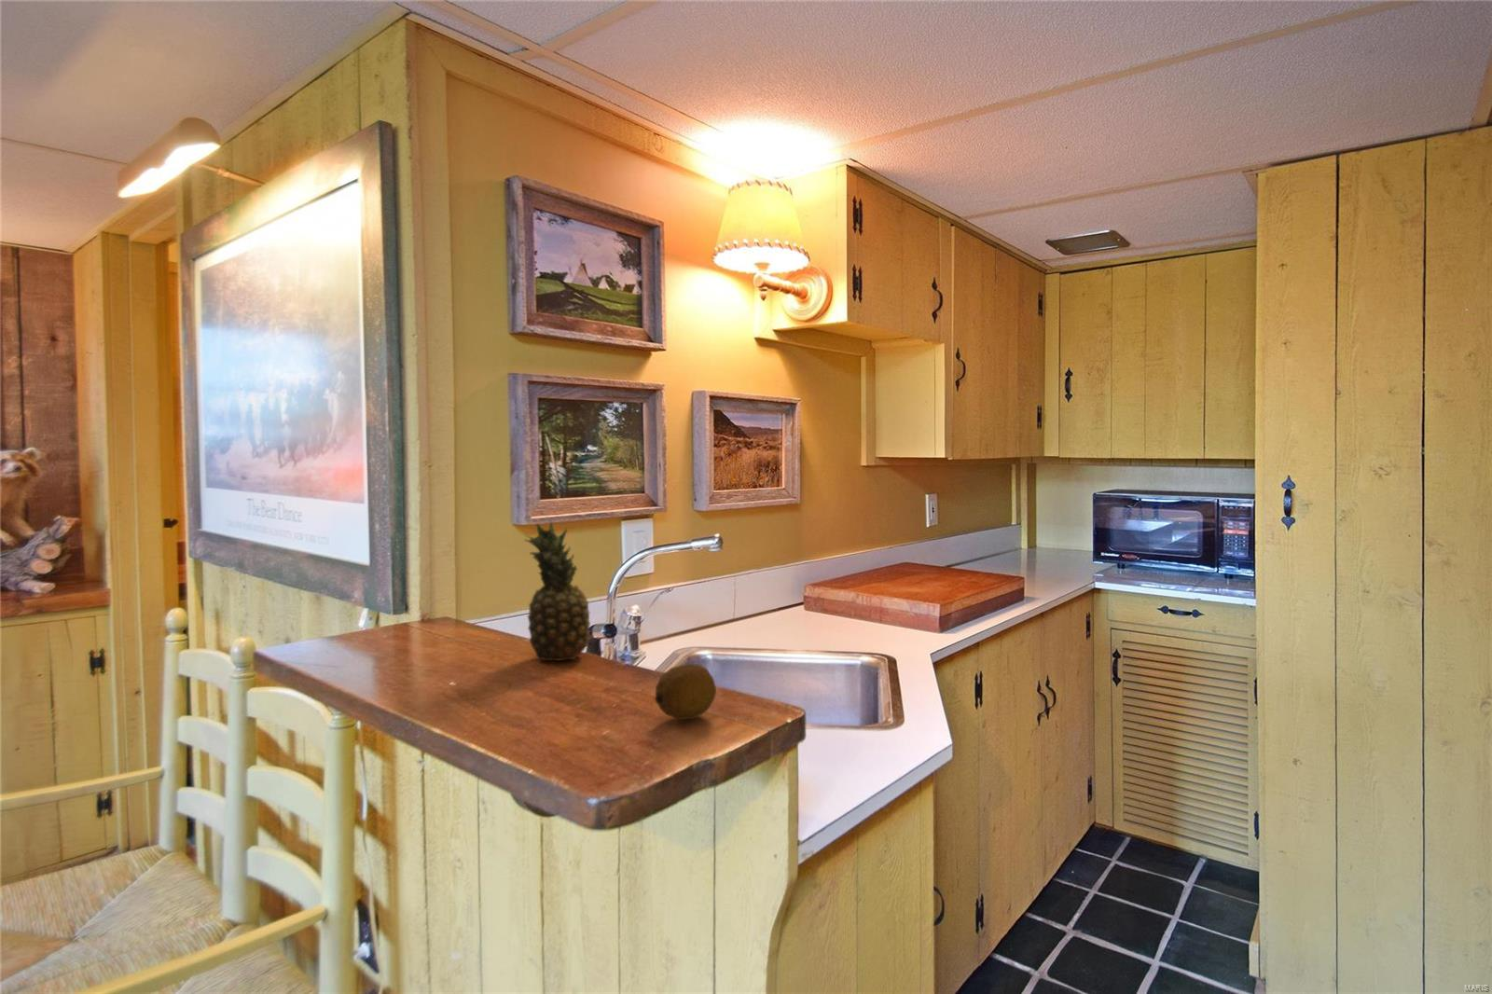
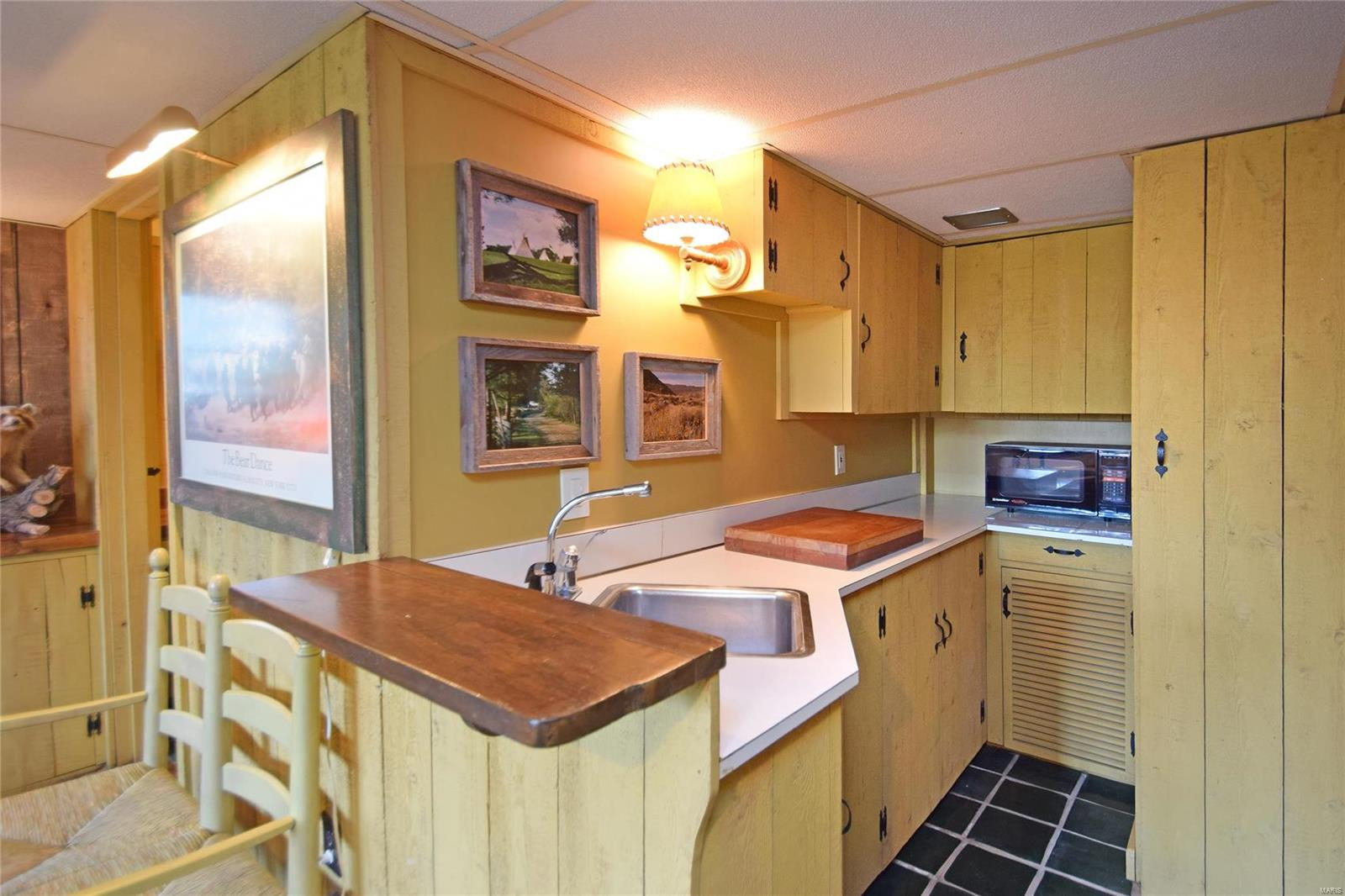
- fruit [653,663,717,721]
- fruit [524,520,591,661]
